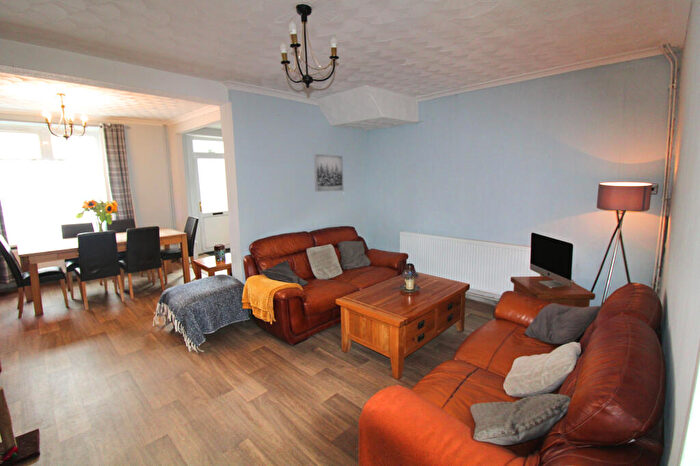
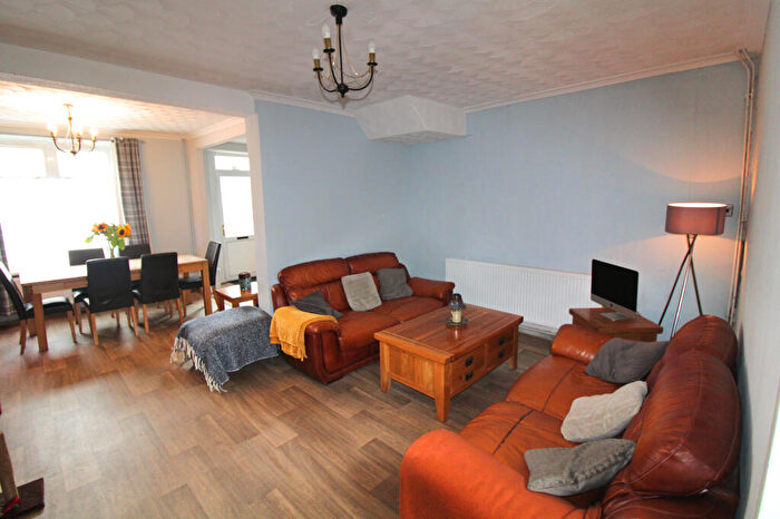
- wall art [313,153,344,193]
